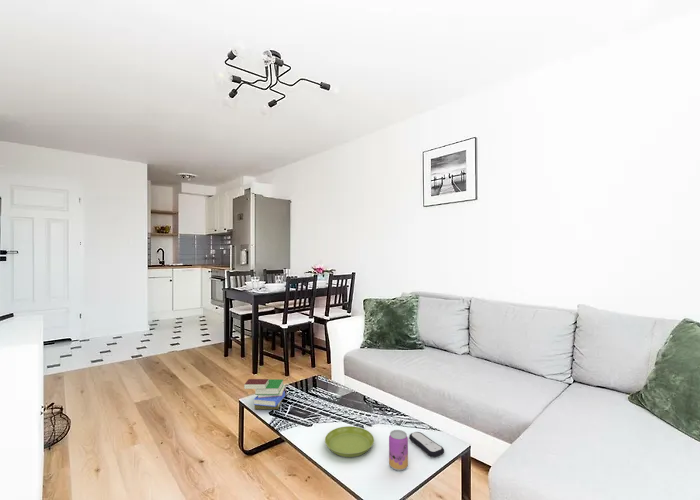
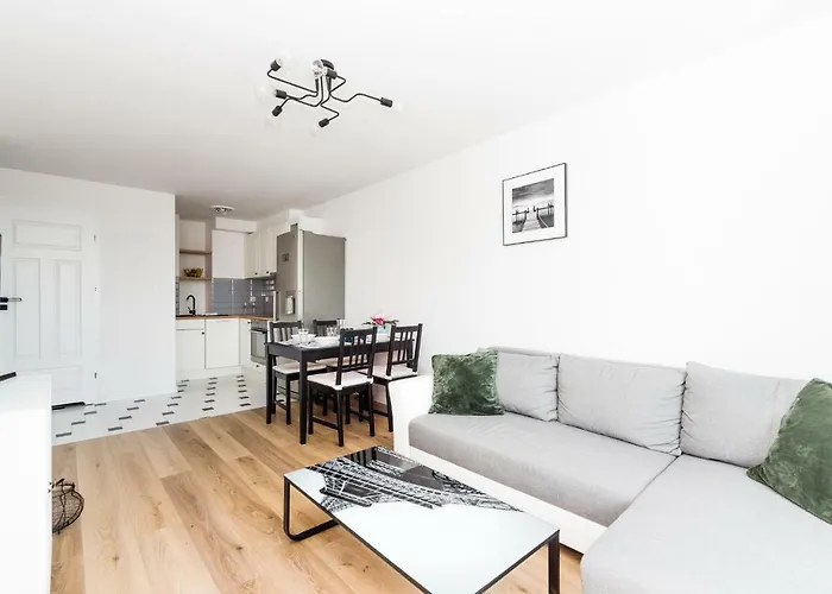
- saucer [324,425,375,458]
- remote control [408,431,445,458]
- beverage can [388,429,409,472]
- book [243,378,287,410]
